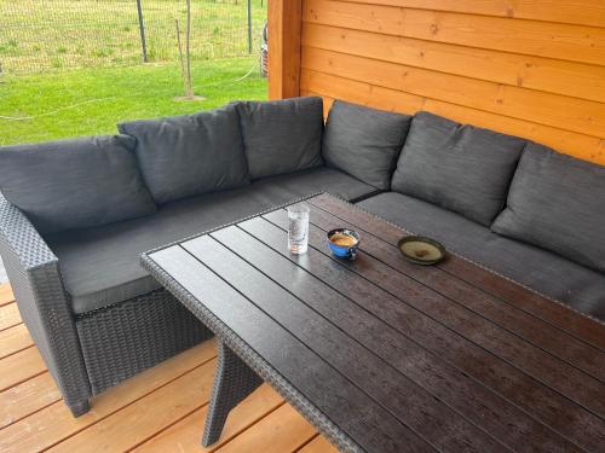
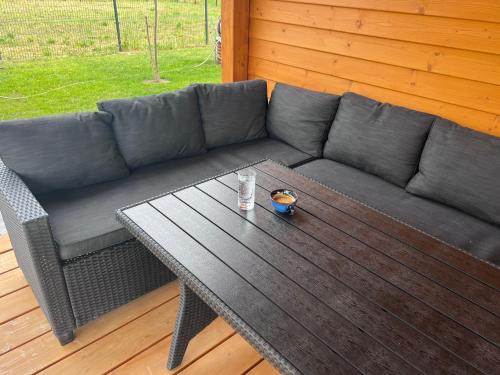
- saucer [396,234,448,266]
